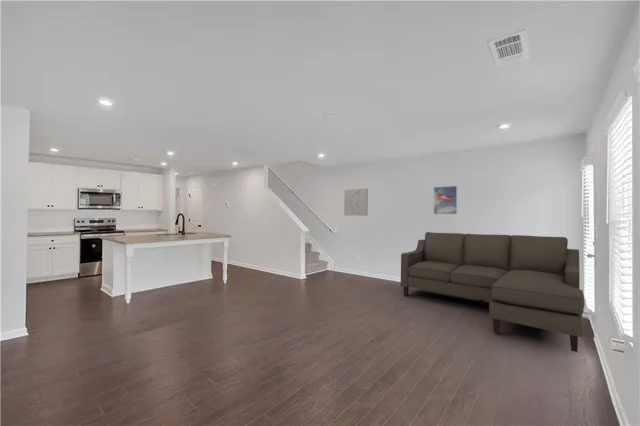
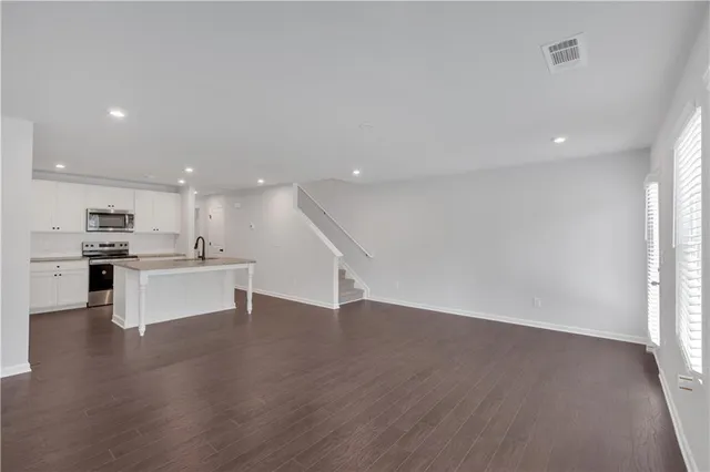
- sofa [400,231,586,353]
- wall art [343,187,369,217]
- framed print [433,185,458,215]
